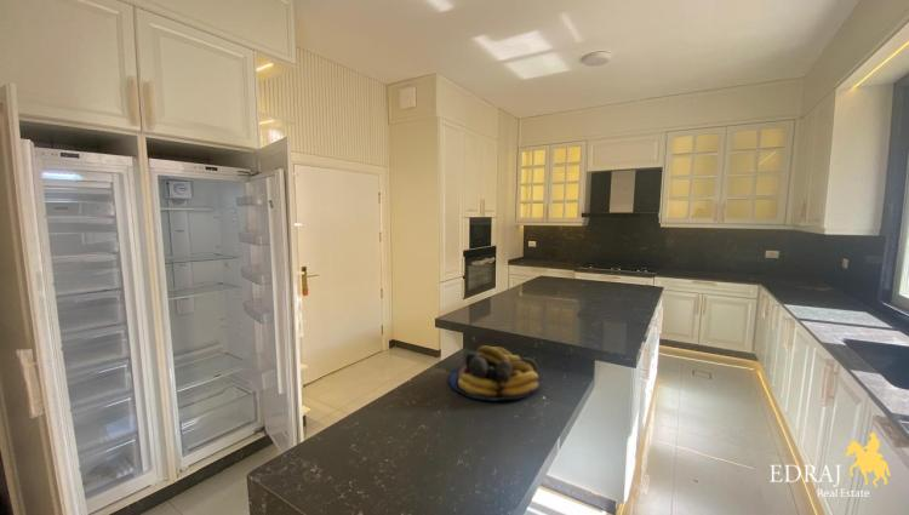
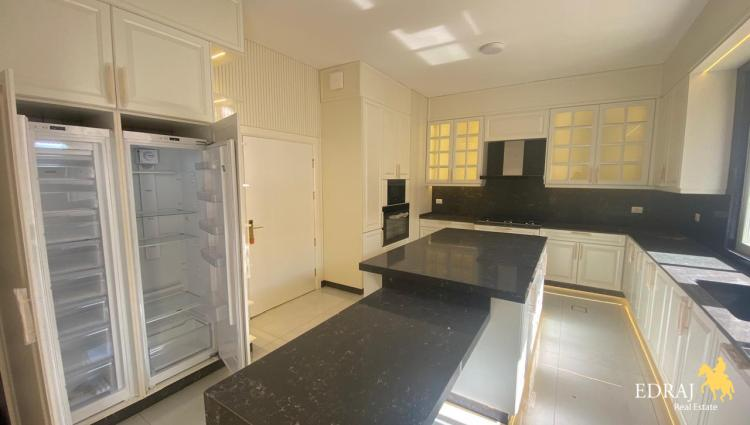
- fruit bowl [447,345,542,402]
